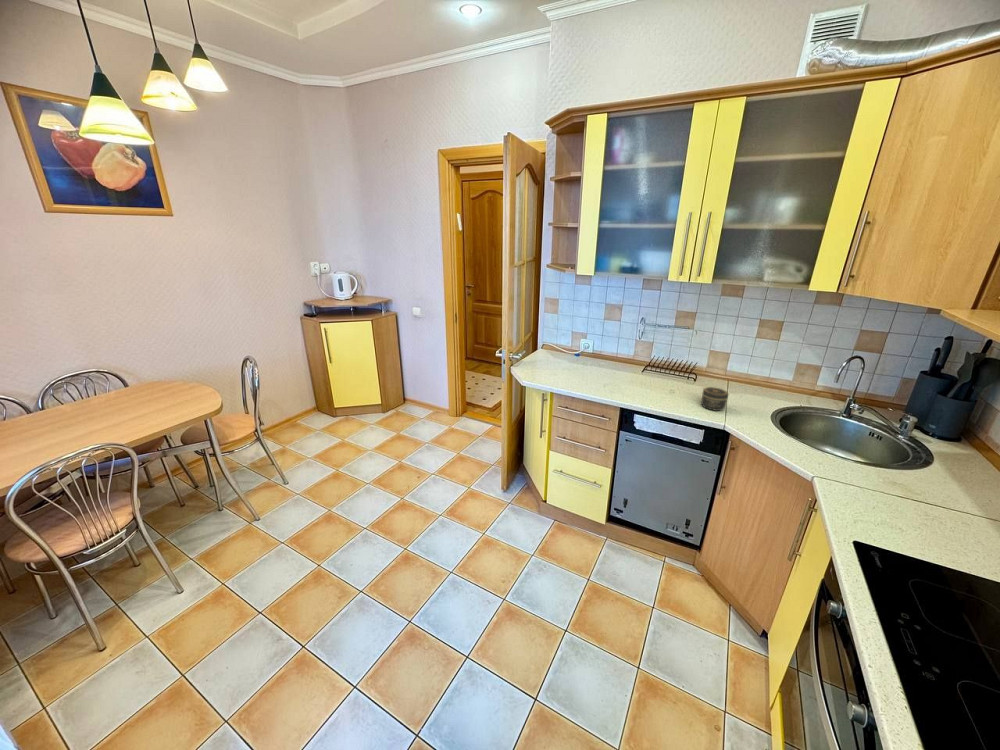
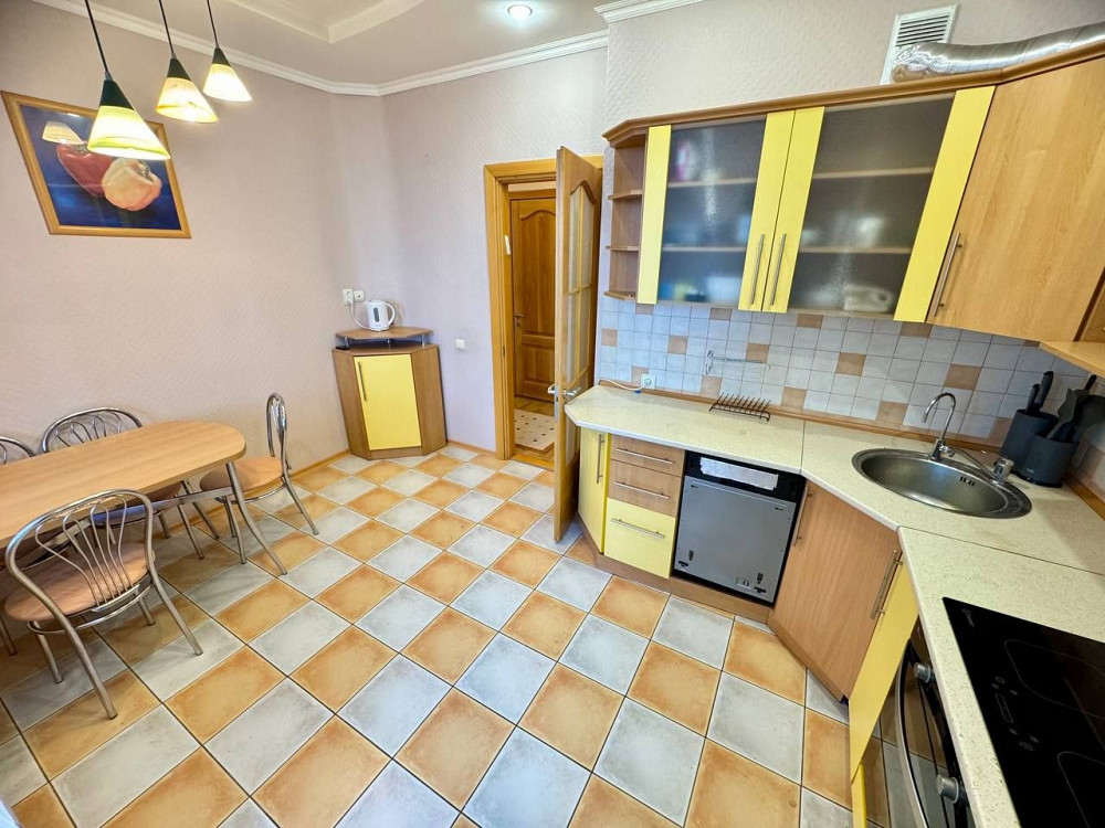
- jar [700,386,729,412]
